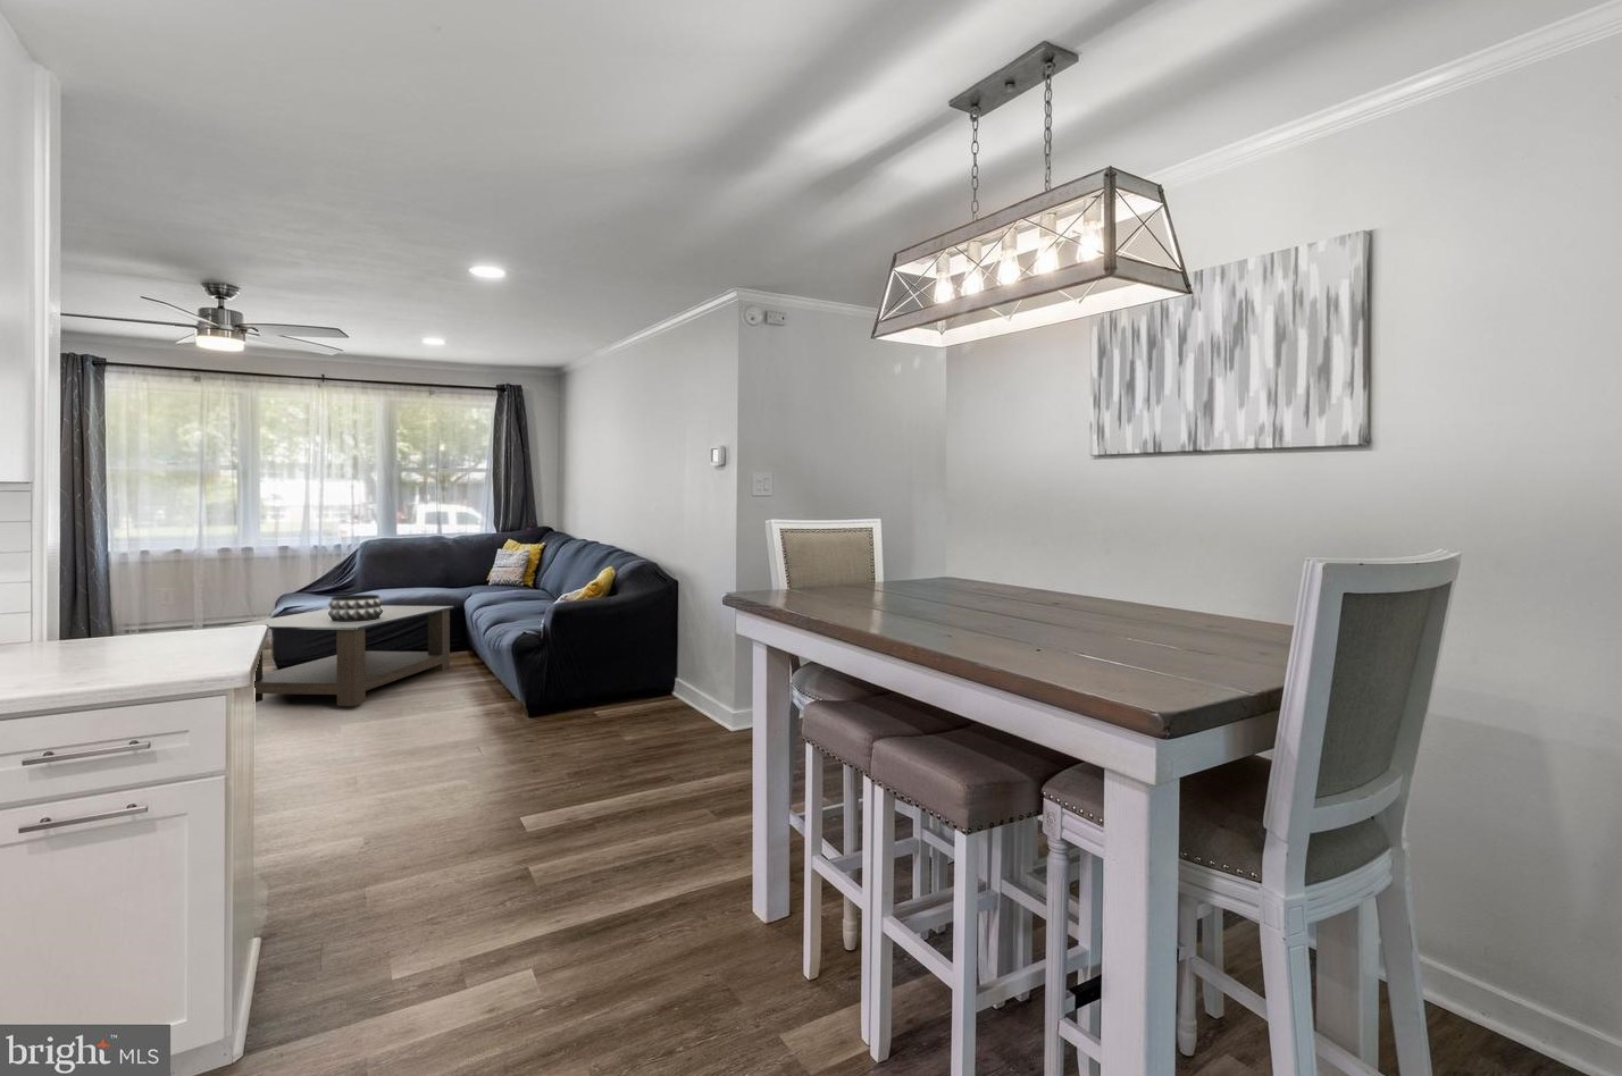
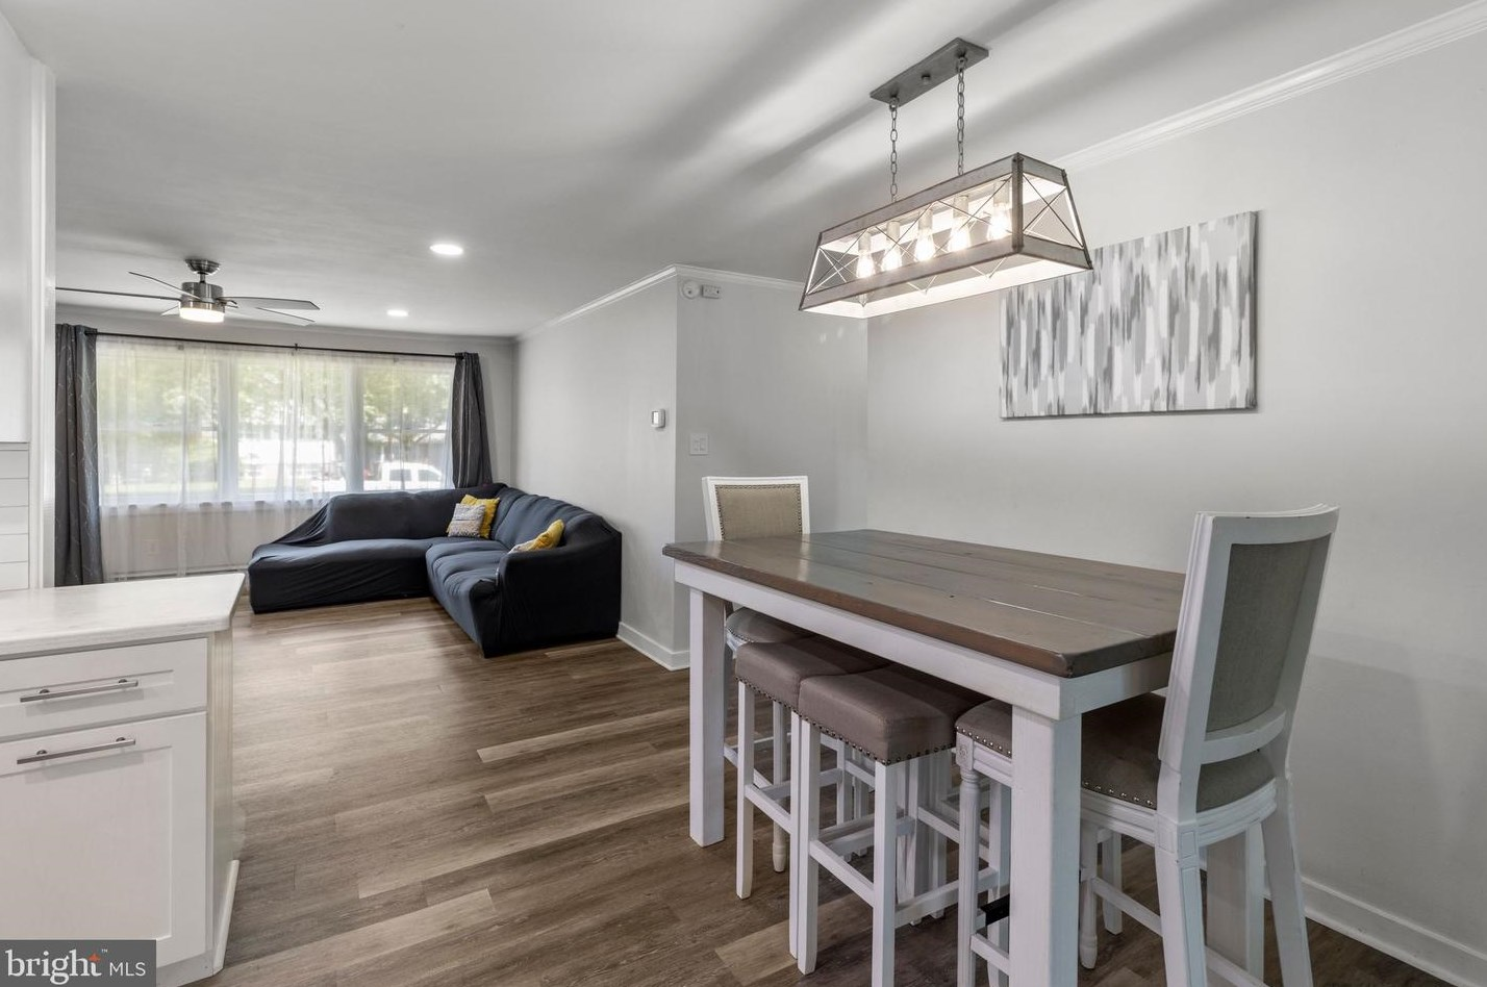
- decorative bowl [327,593,384,622]
- coffee table [225,605,454,707]
